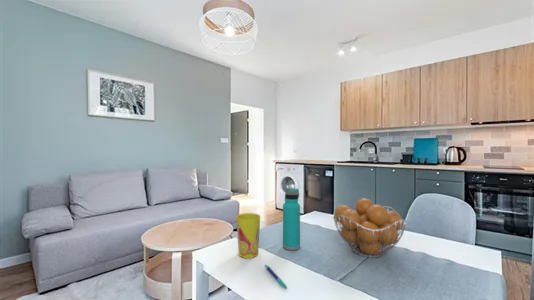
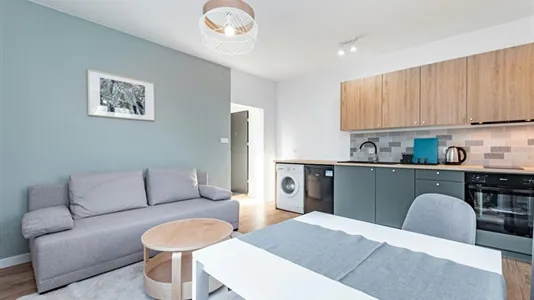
- cup [235,212,261,259]
- water bottle [282,187,301,251]
- pen [264,264,288,290]
- fruit basket [332,197,408,259]
